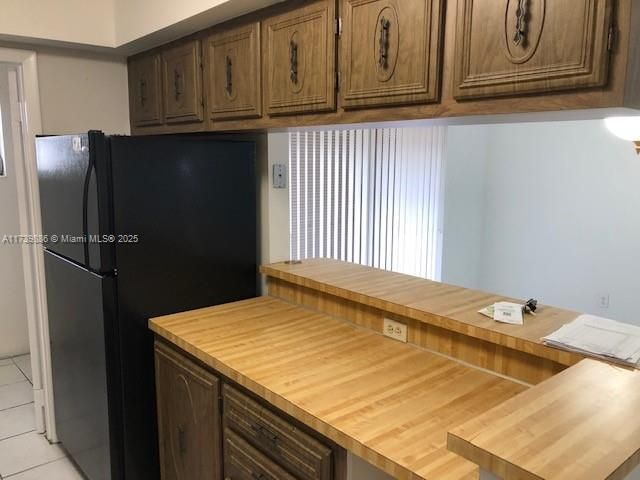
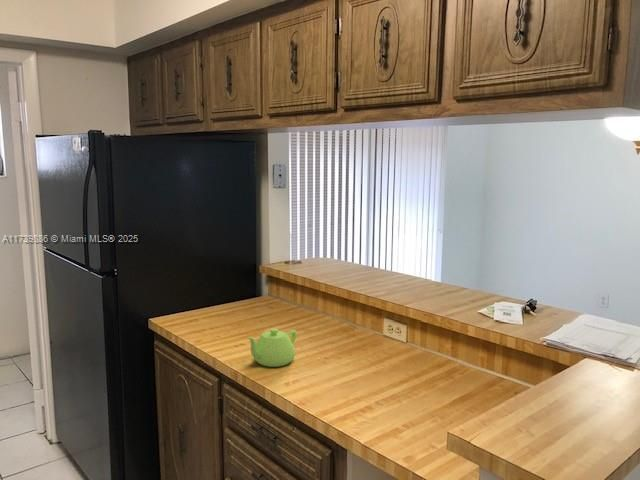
+ teapot [246,328,298,368]
